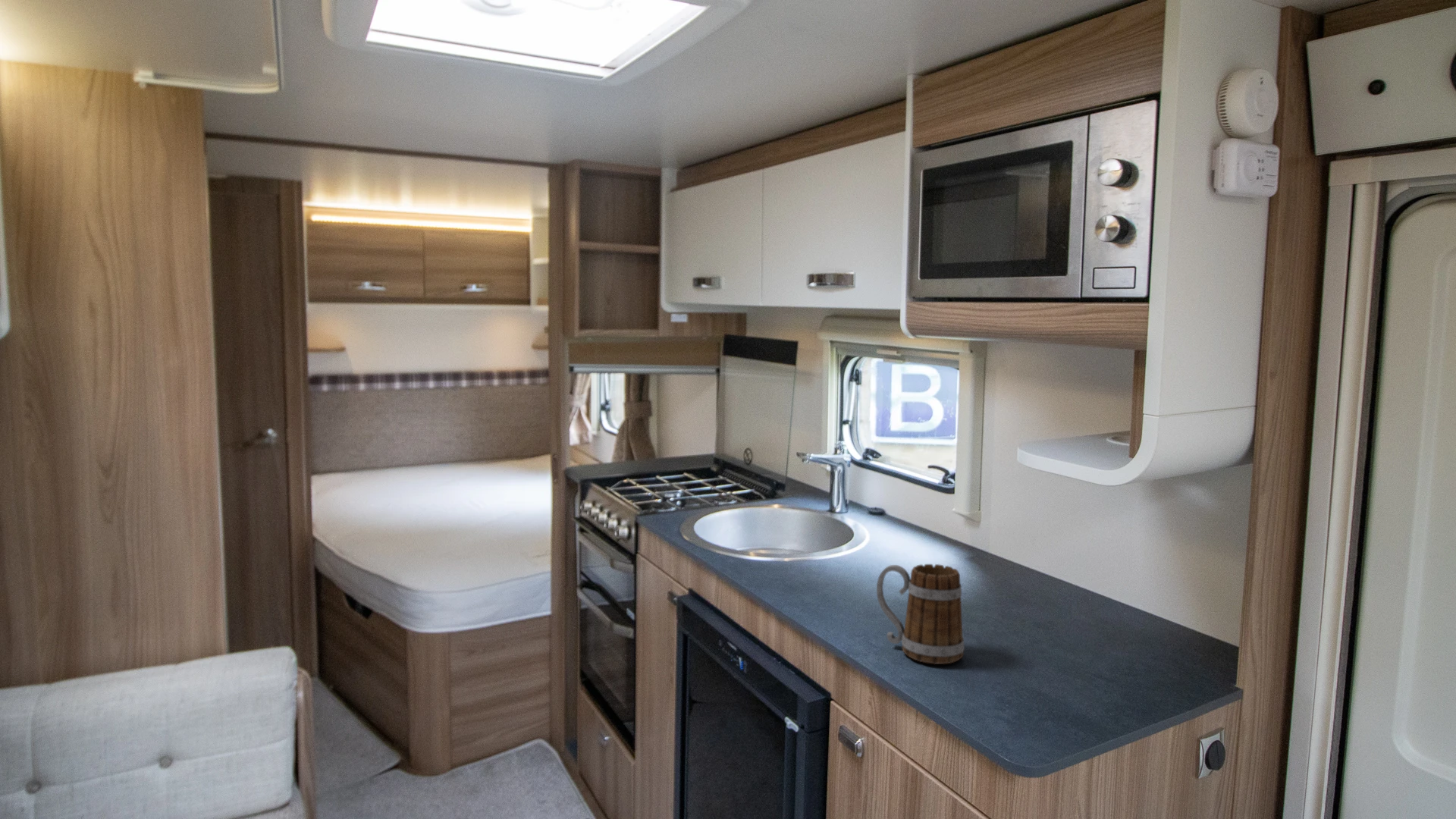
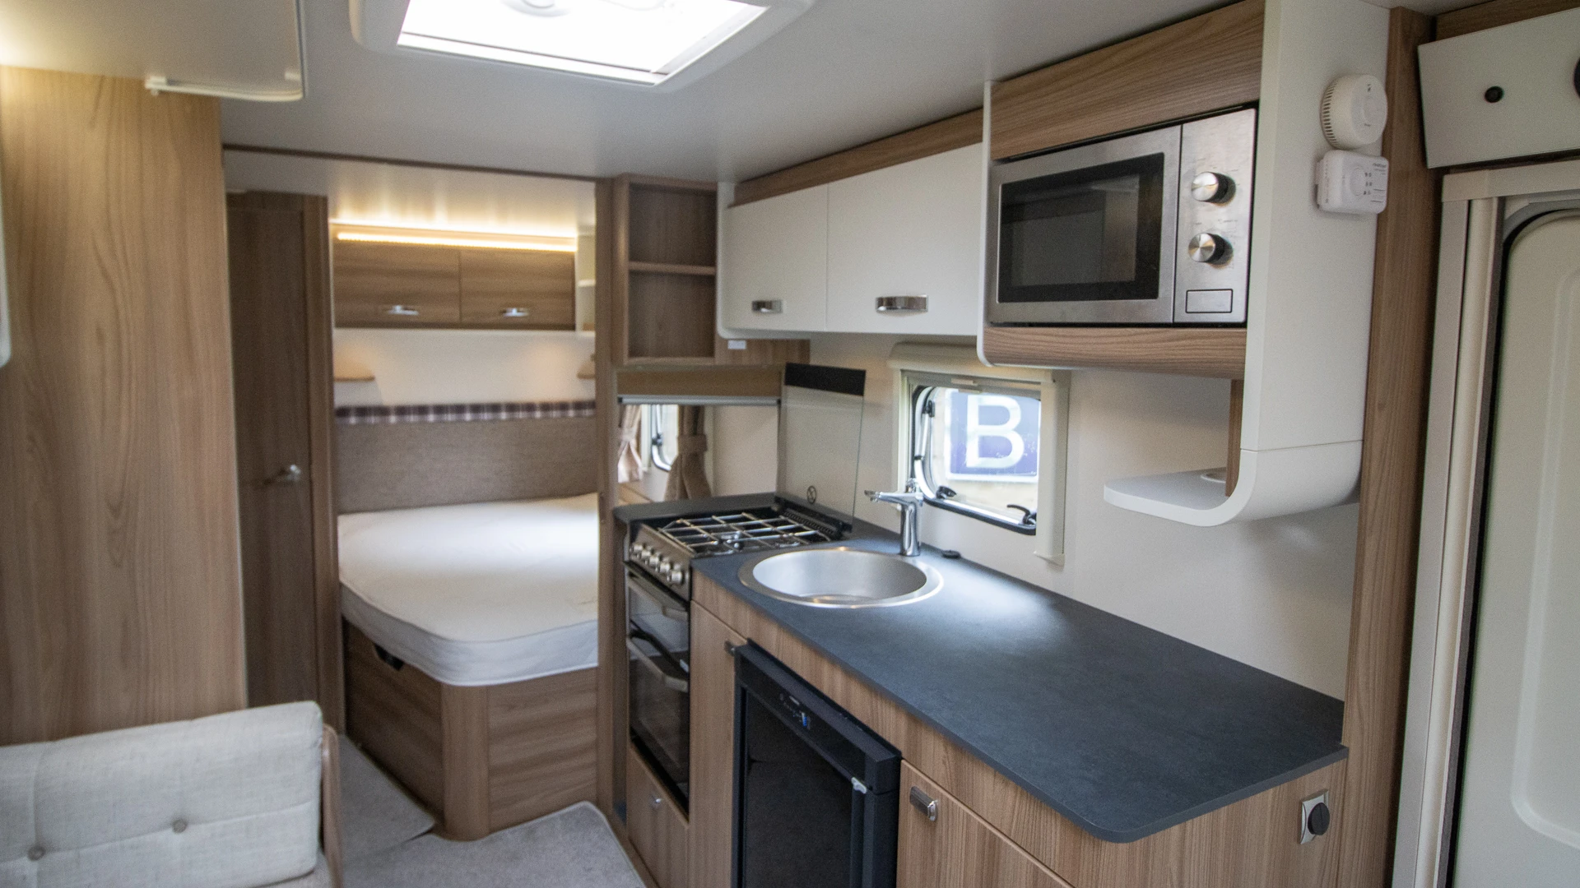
- mug [876,563,965,665]
